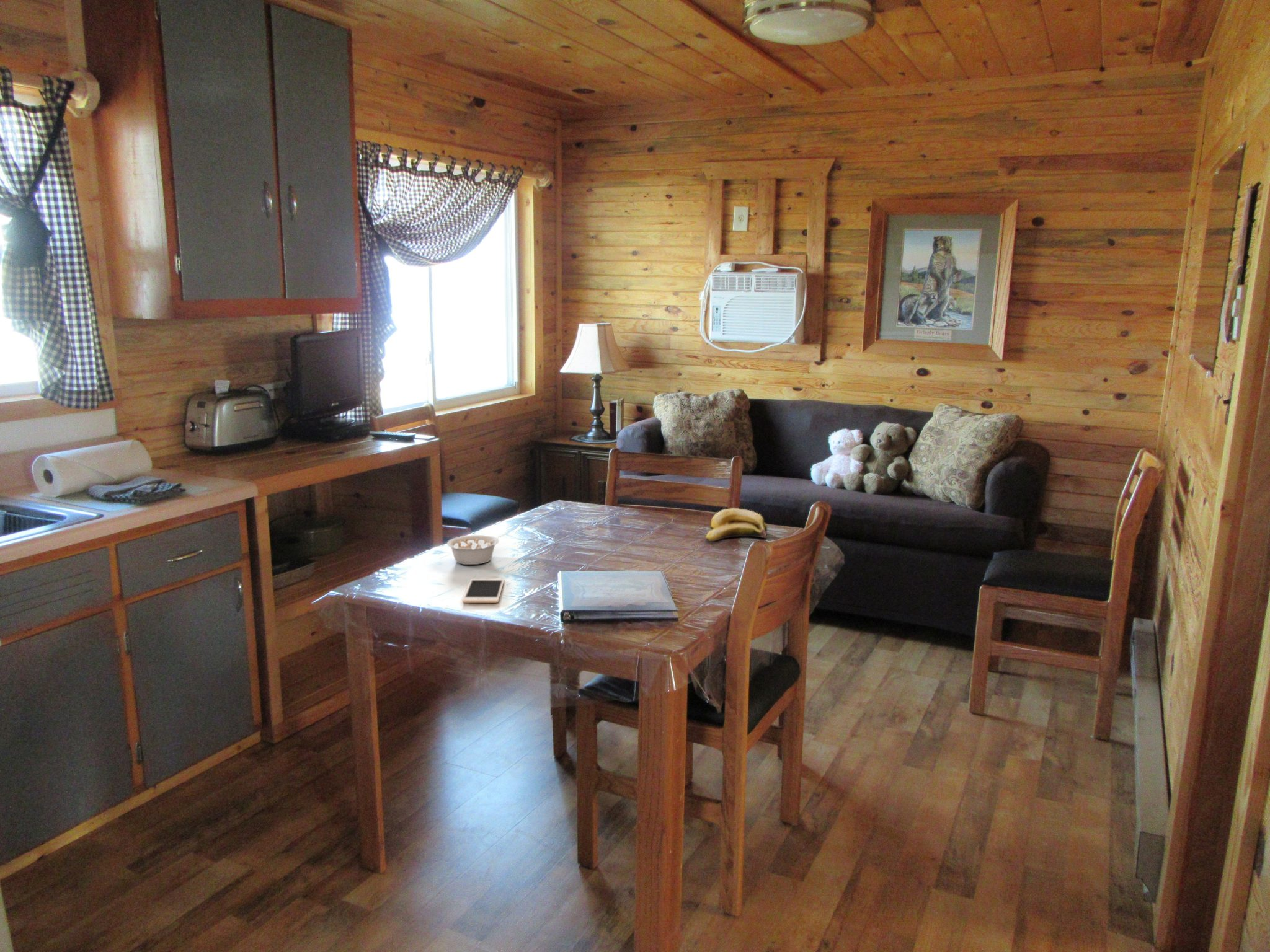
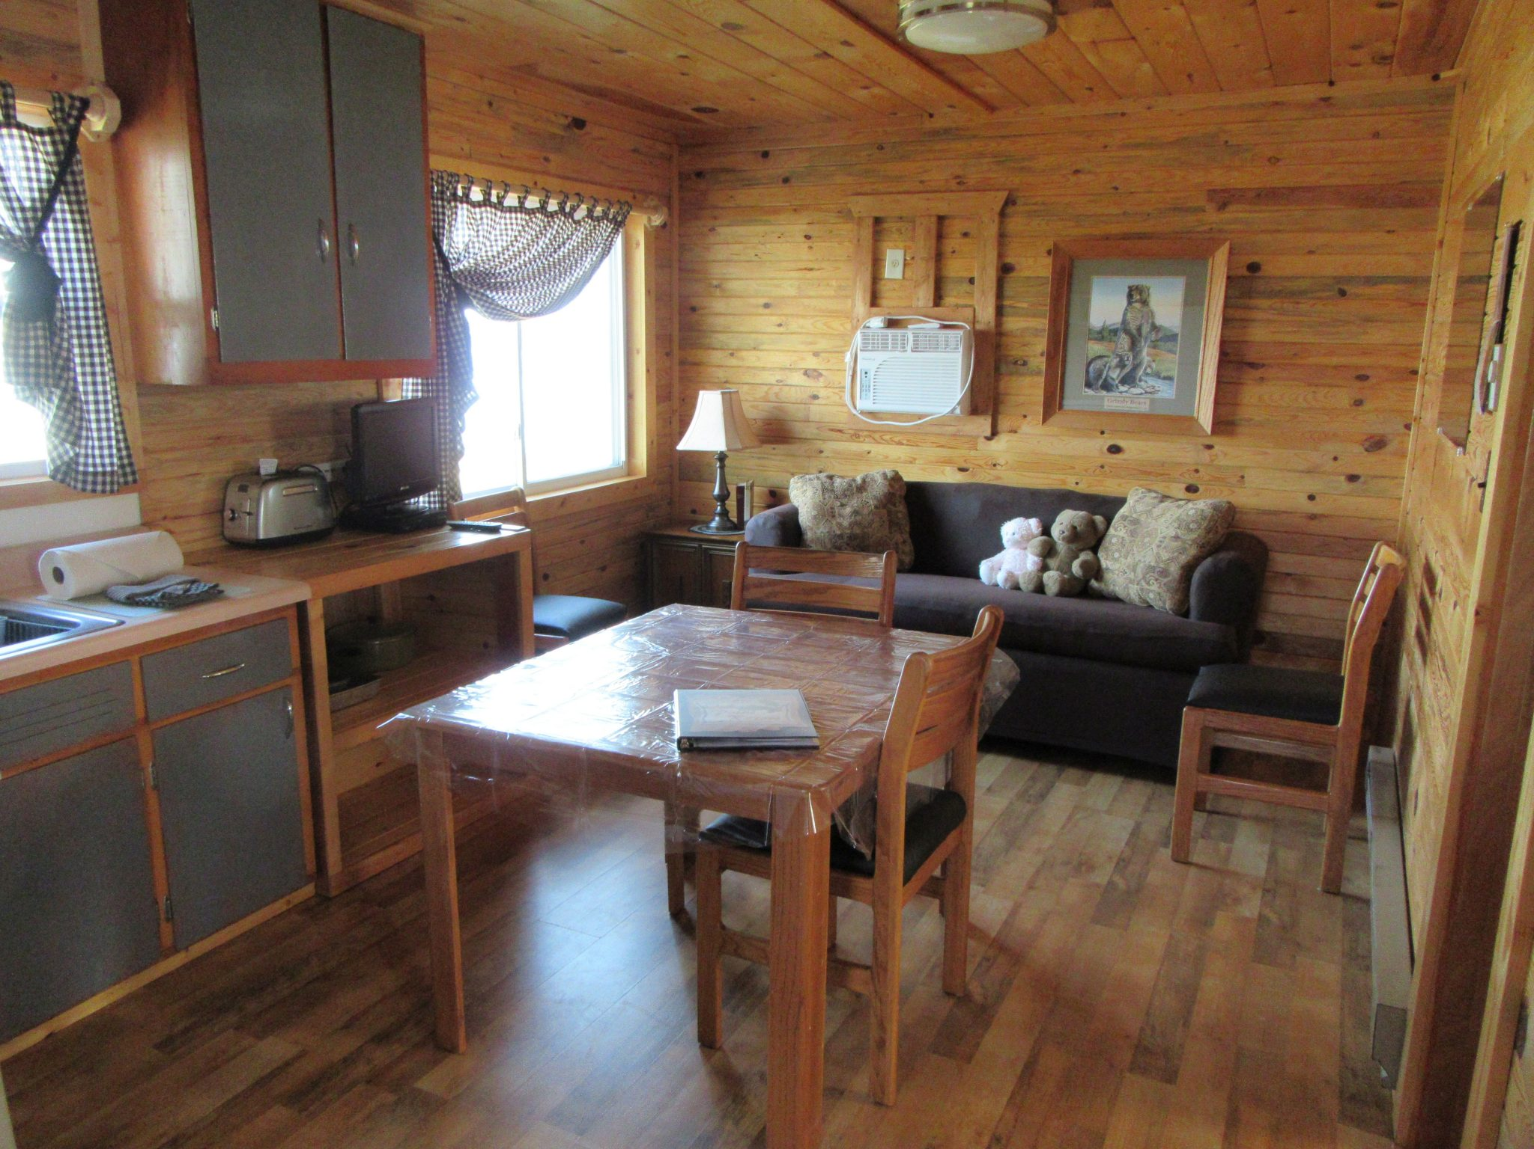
- cell phone [461,578,505,604]
- legume [446,532,508,565]
- banana [704,508,768,542]
